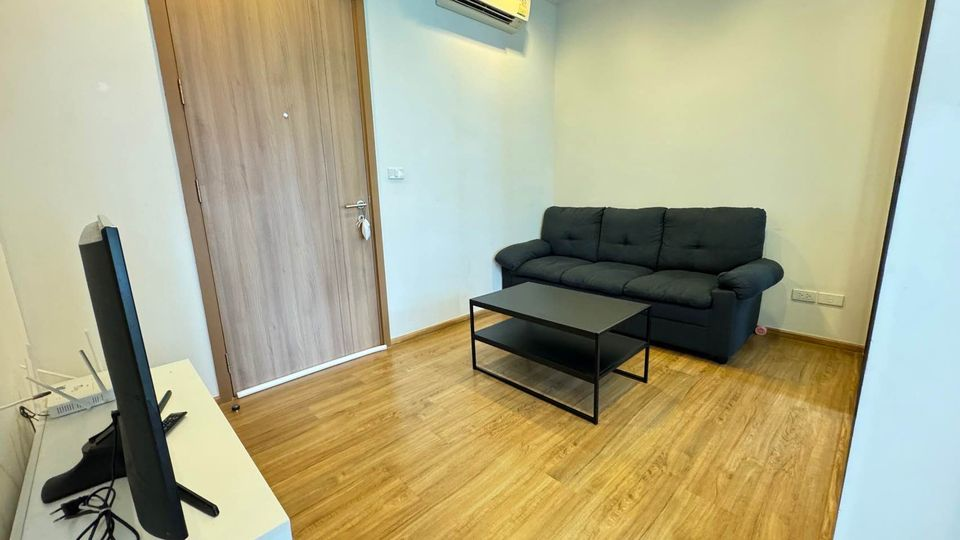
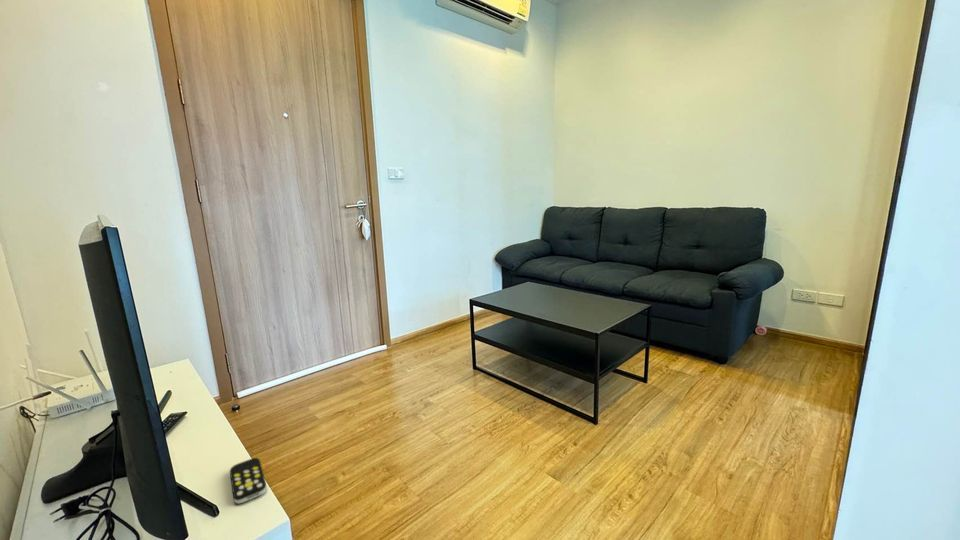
+ remote control [229,457,268,504]
